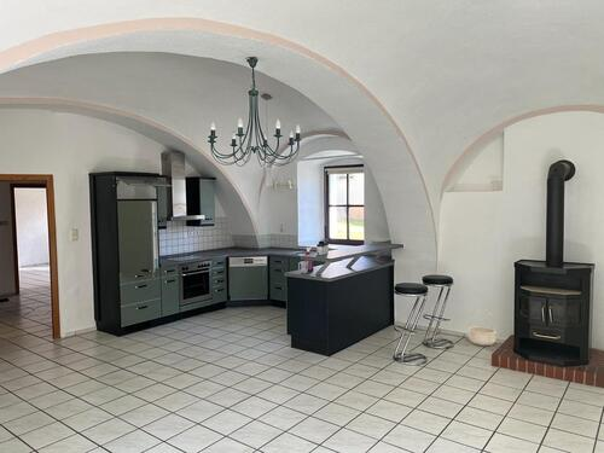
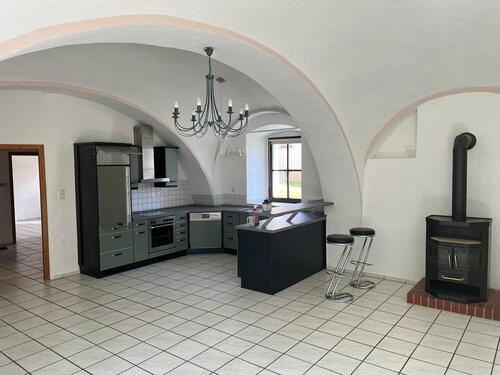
- basket [466,307,498,347]
